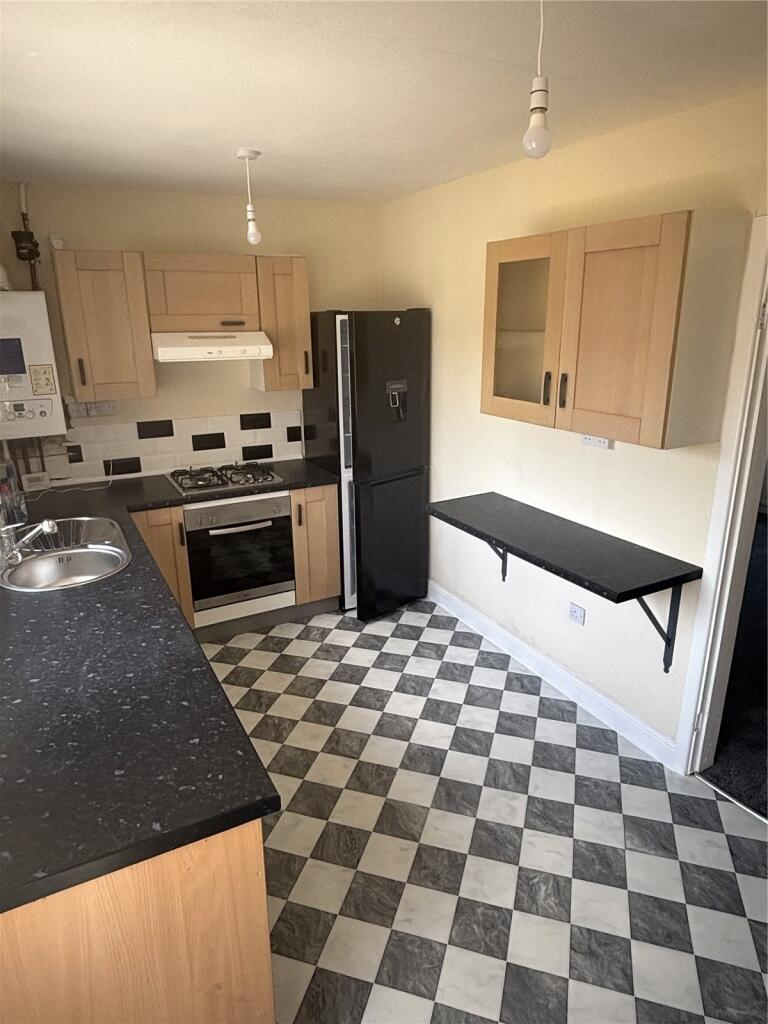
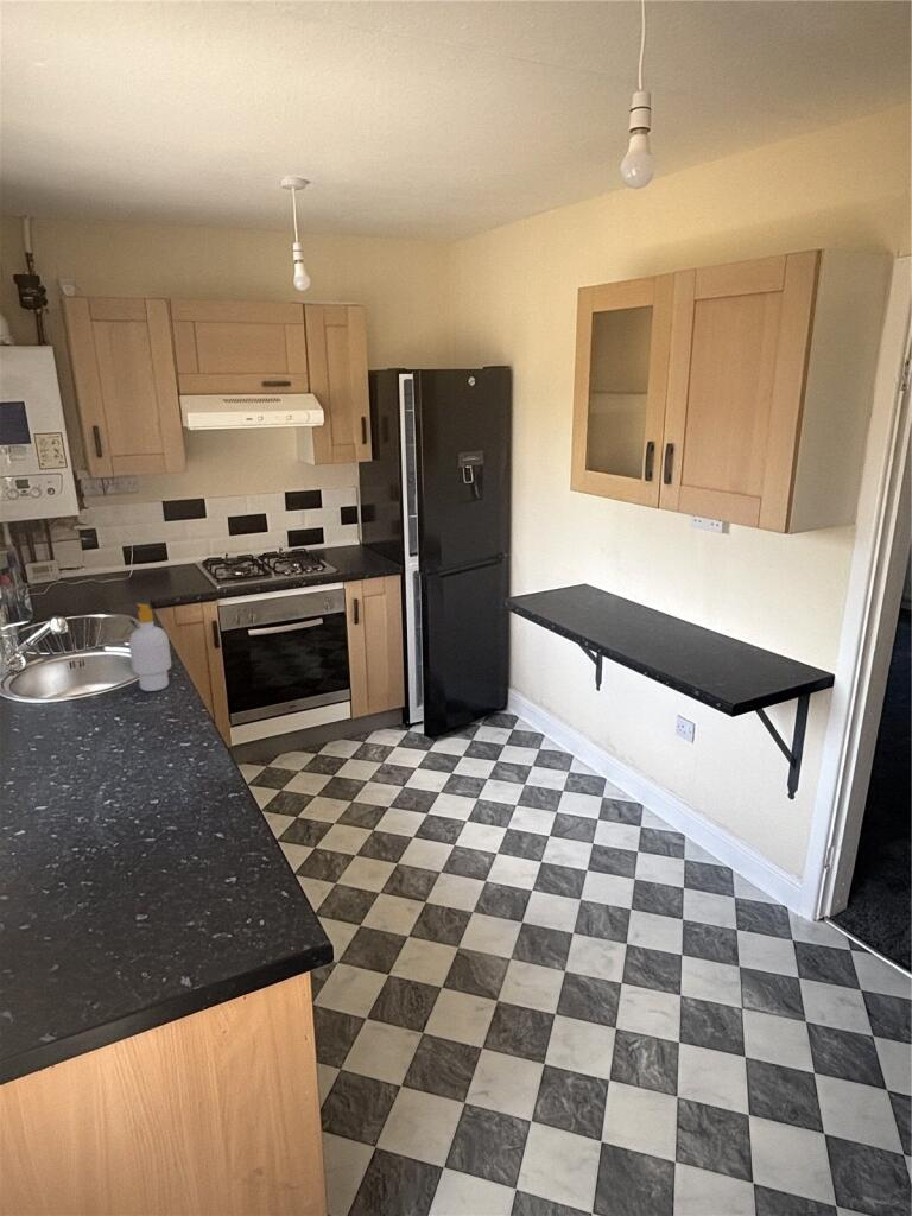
+ soap bottle [128,602,172,692]
